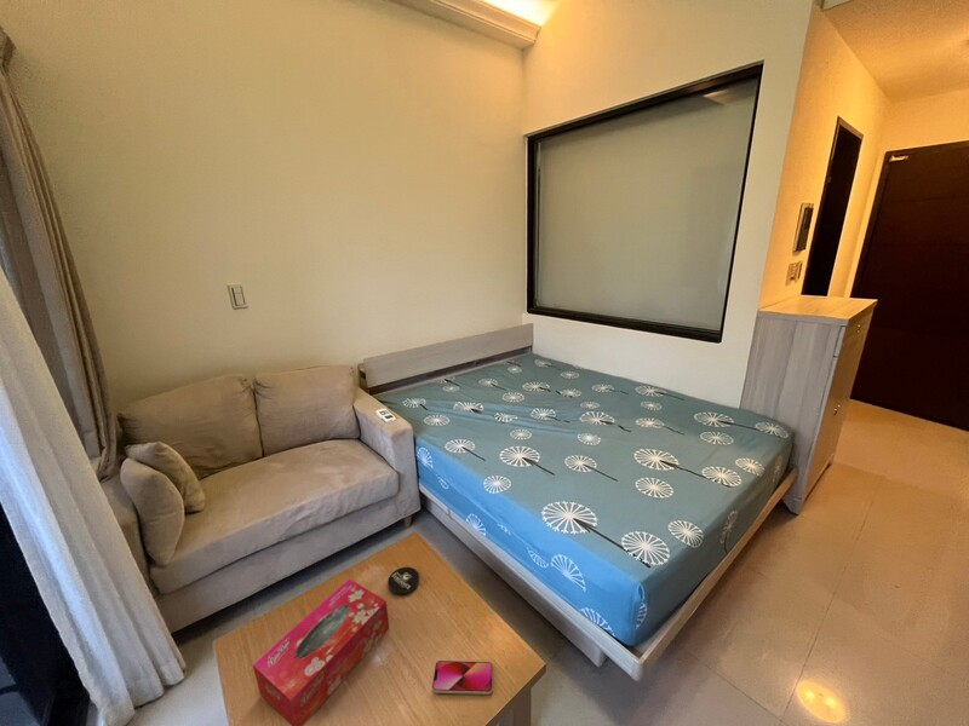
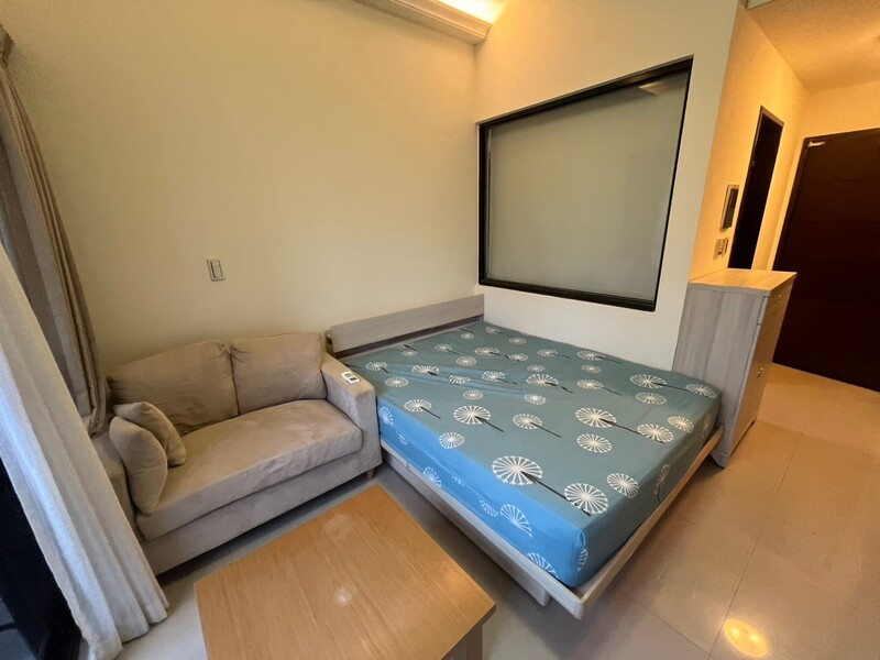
- tissue box [252,578,390,726]
- smartphone [431,659,494,696]
- coaster [386,566,420,597]
